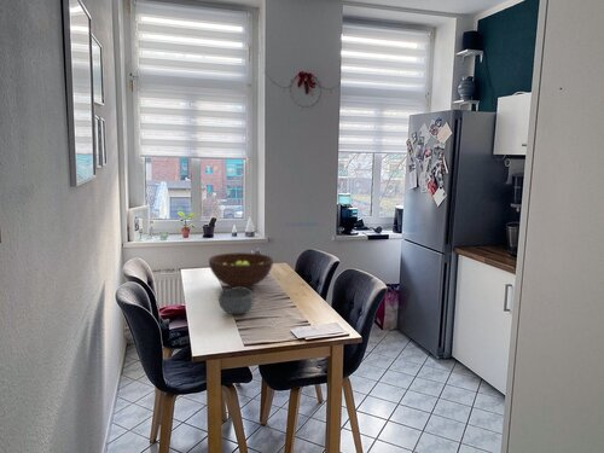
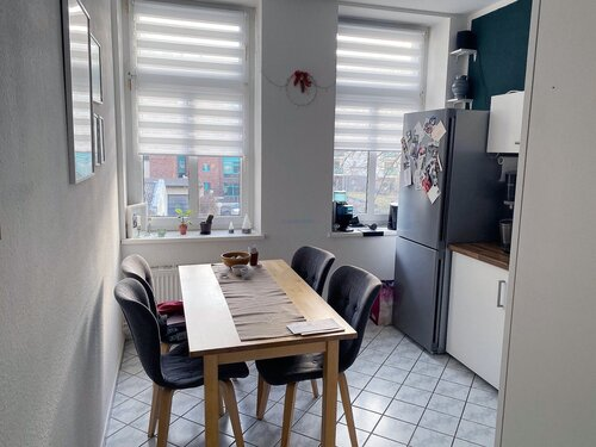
- bowl [217,288,255,315]
- fruit bowl [208,251,274,290]
